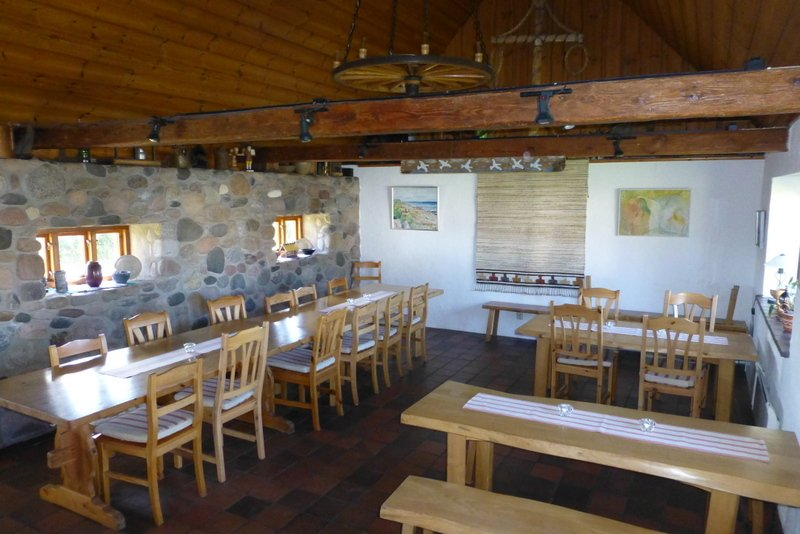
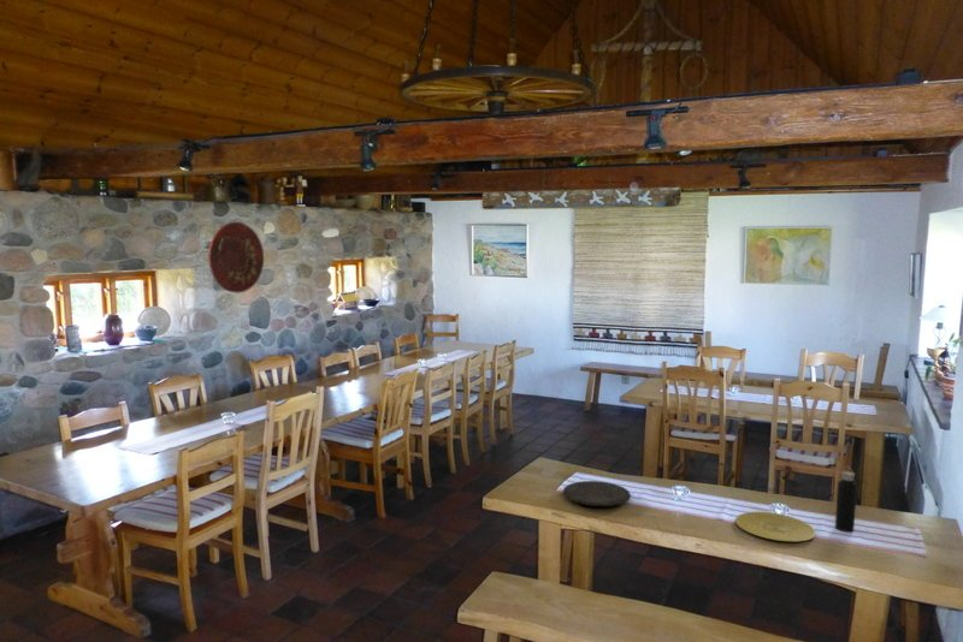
+ plate [562,480,632,507]
+ water bottle [834,465,858,533]
+ decorative platter [207,221,265,295]
+ plate [734,511,817,542]
